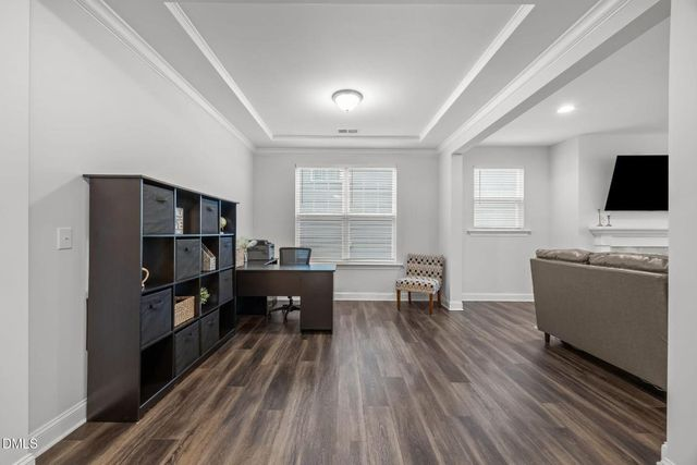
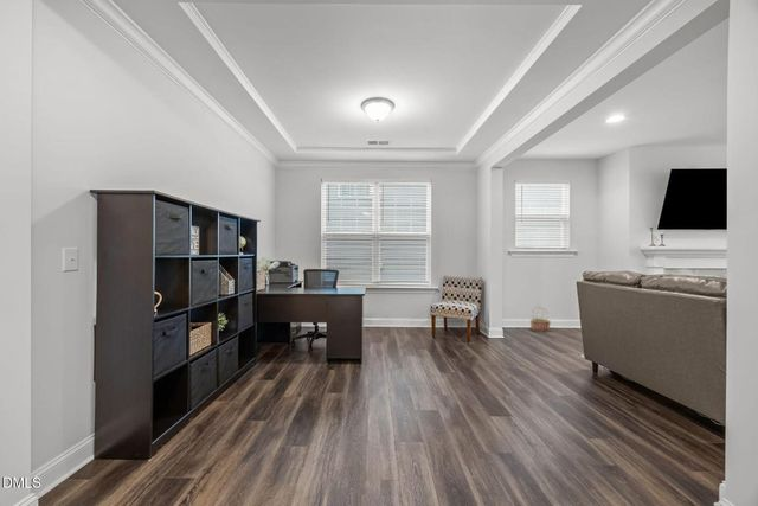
+ basket [529,306,552,332]
